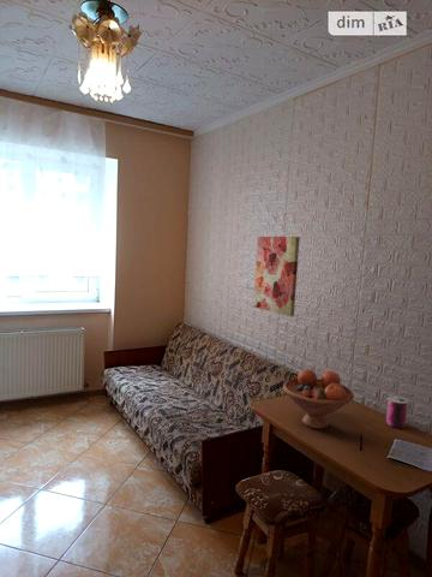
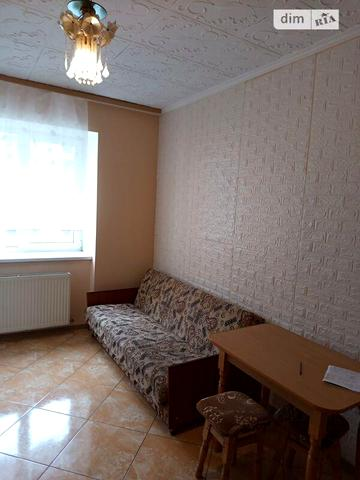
- can [385,395,409,429]
- fruit bowl [282,368,355,430]
- wall art [252,236,301,317]
